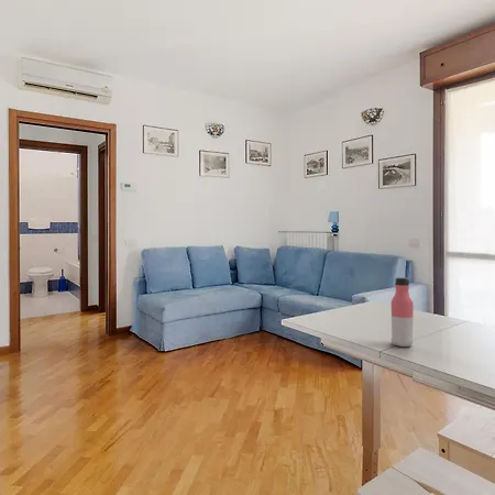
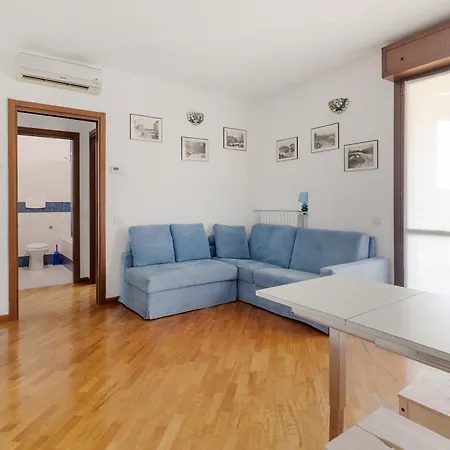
- water bottle [391,276,415,348]
